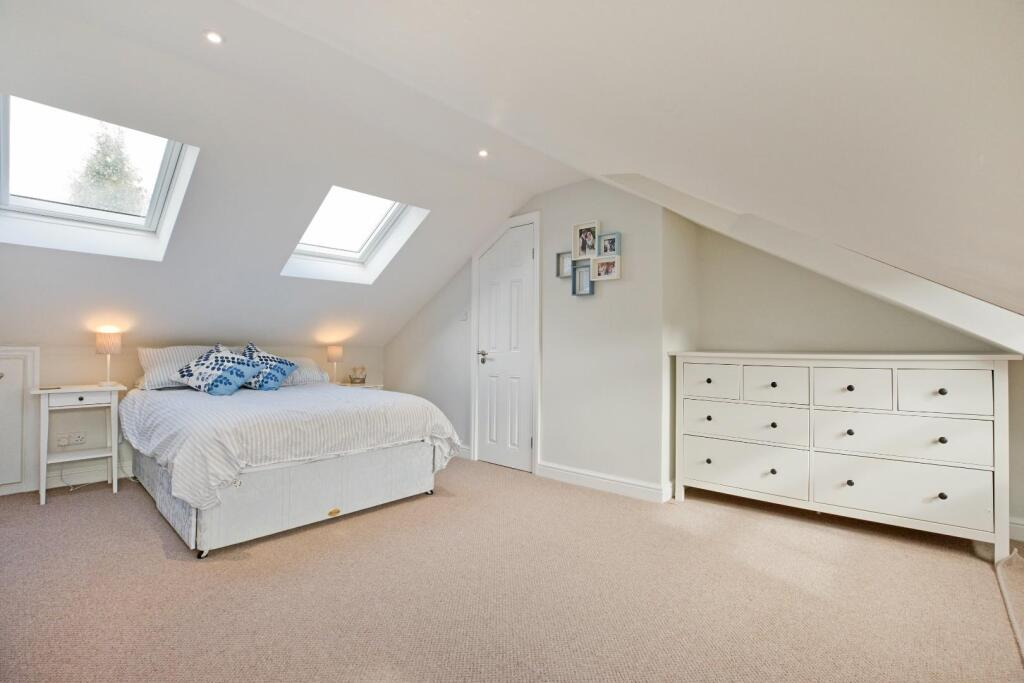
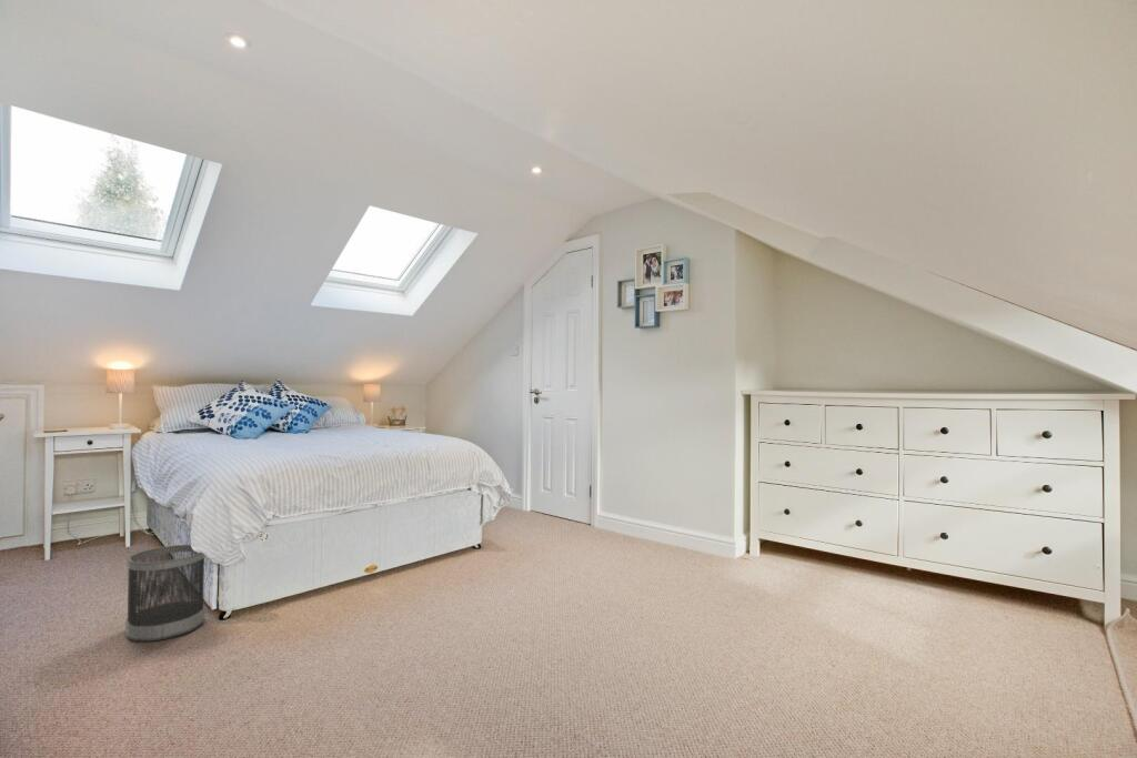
+ wastebasket [124,544,207,643]
